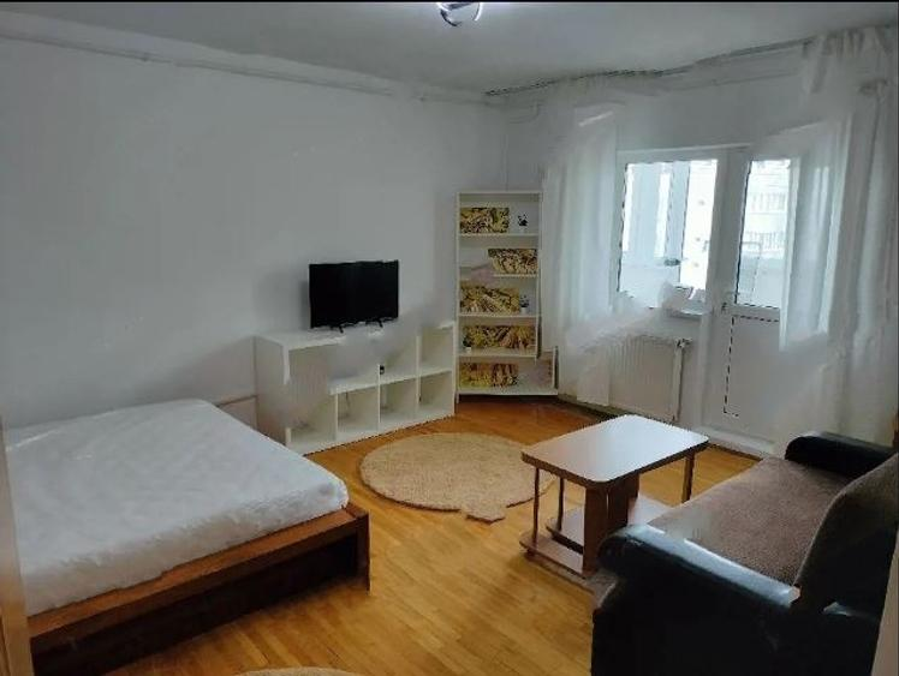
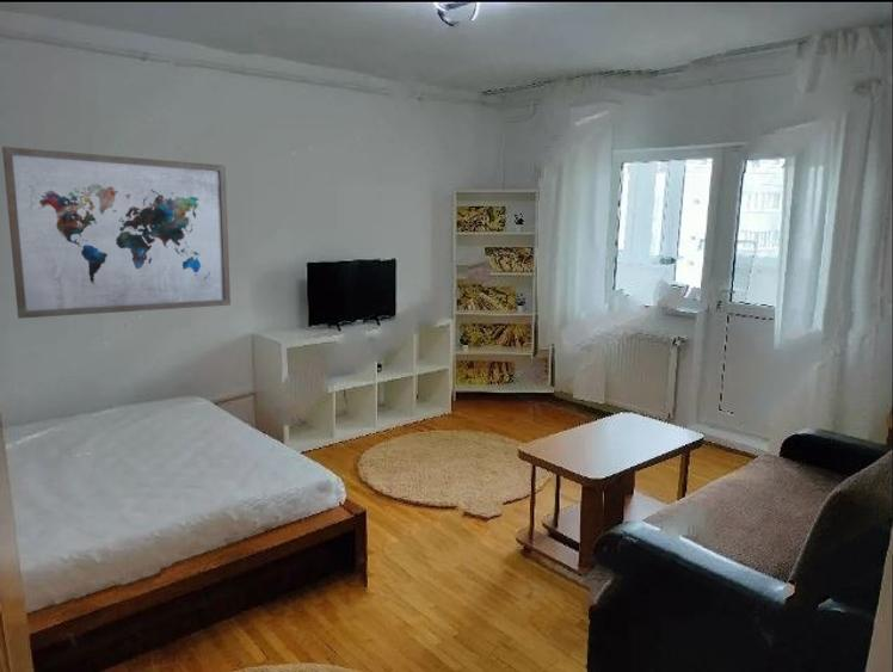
+ wall art [1,146,232,320]
